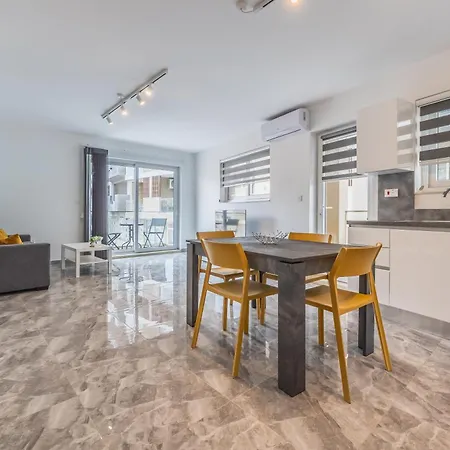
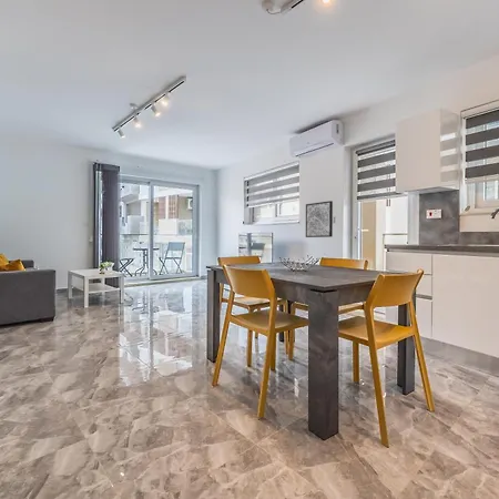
+ wall art [305,200,334,238]
